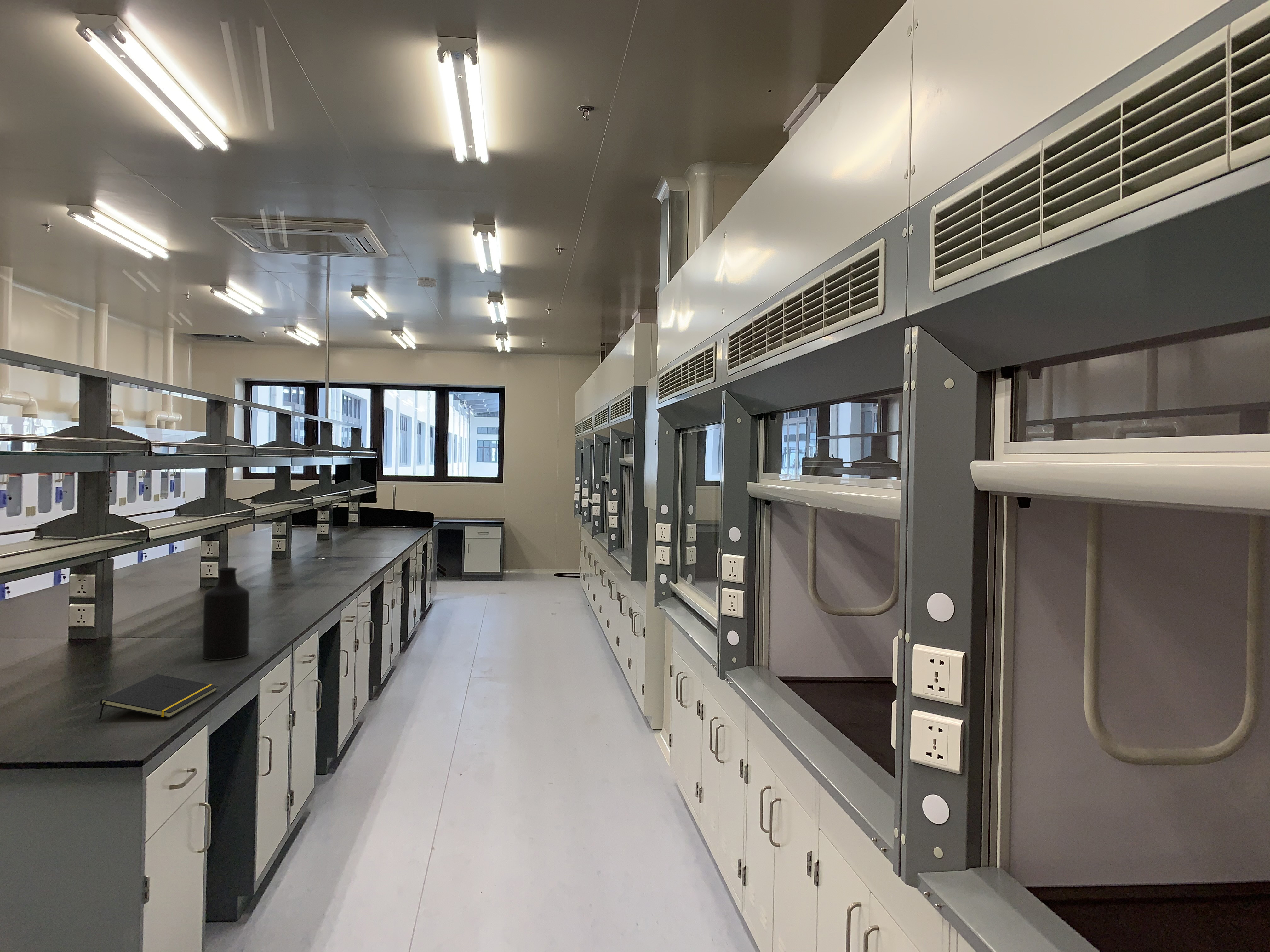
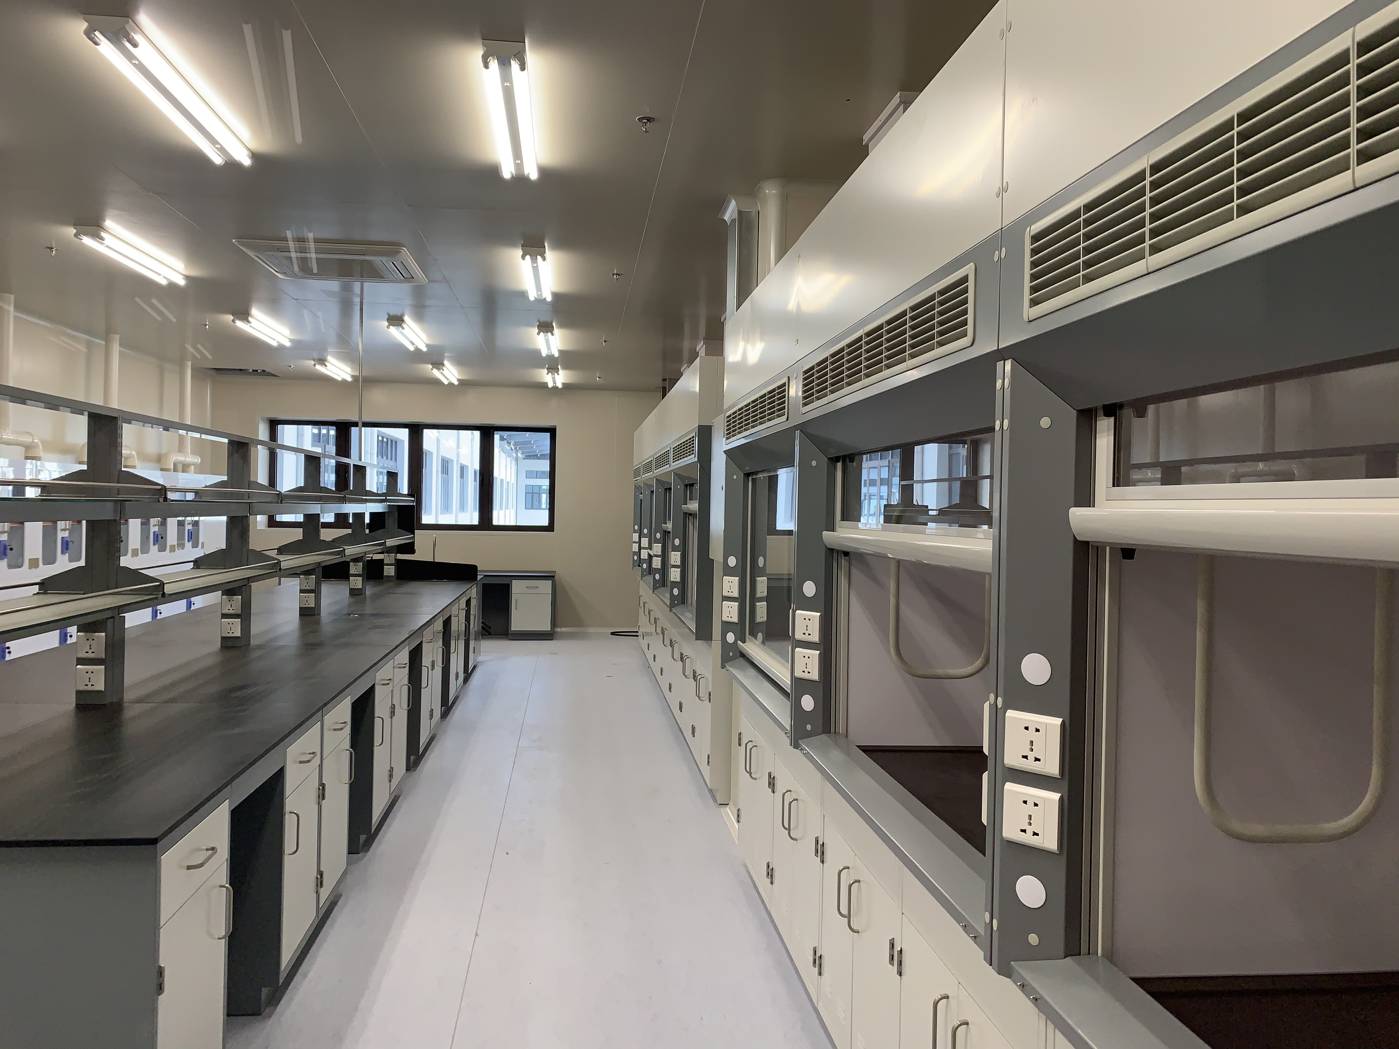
- bottle [202,567,250,660]
- notepad [99,674,218,719]
- smoke detector [417,276,437,288]
